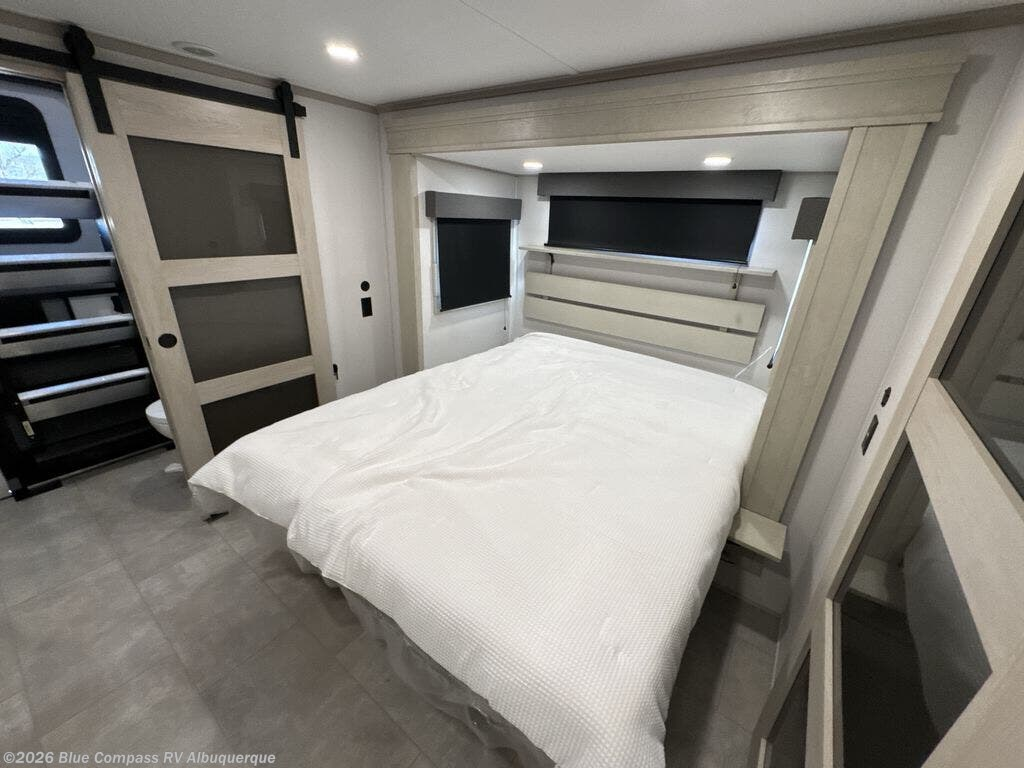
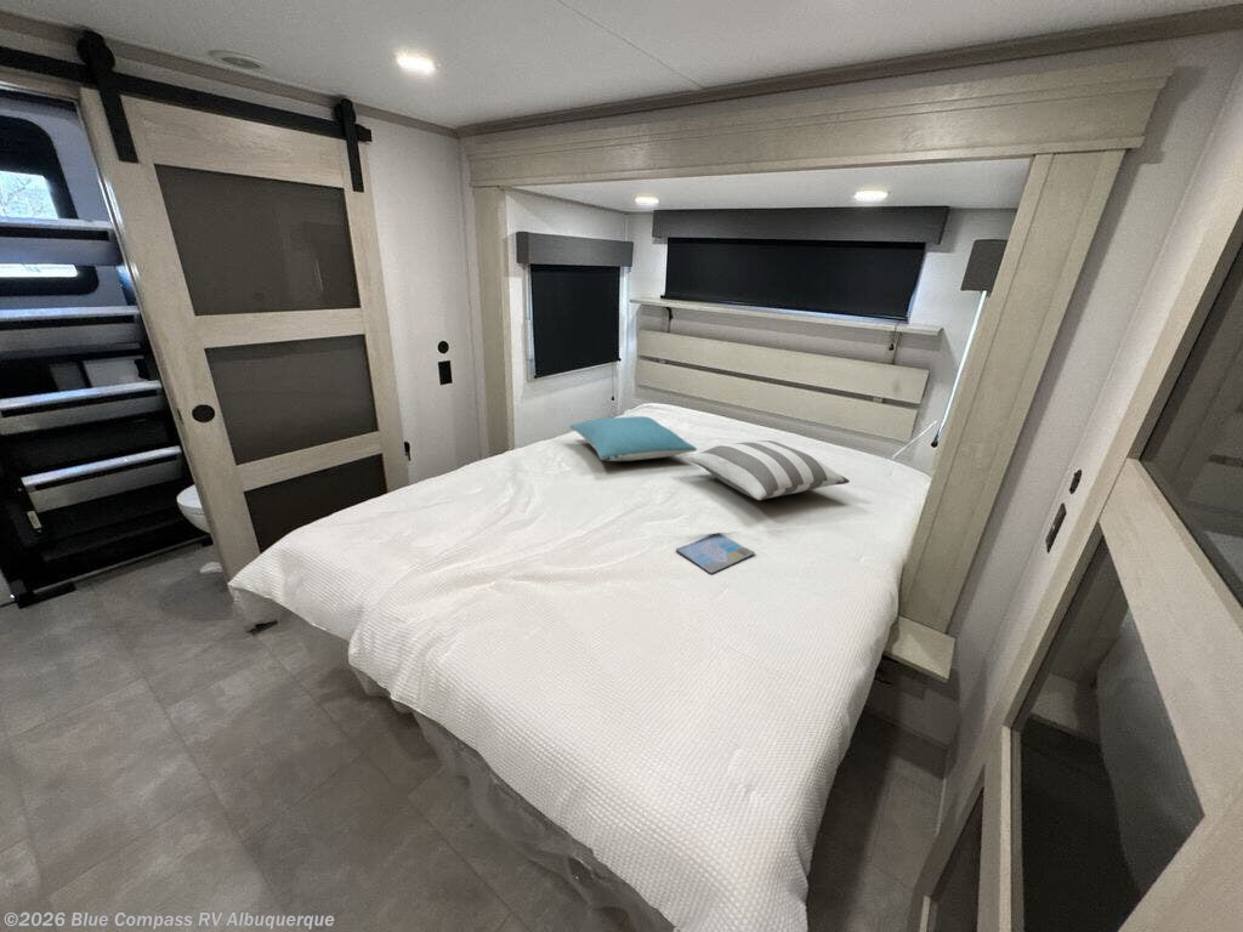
+ pillow [685,439,851,501]
+ pillow [568,415,698,462]
+ book [675,532,756,575]
